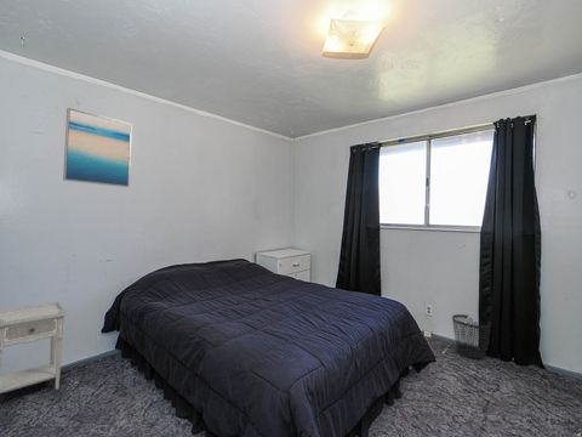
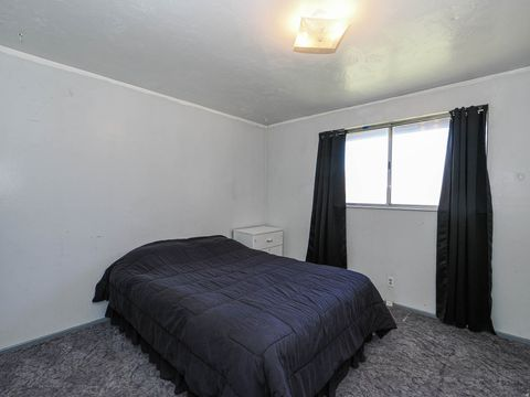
- wall art [62,107,133,188]
- wastebasket [451,313,492,359]
- nightstand [0,301,69,395]
